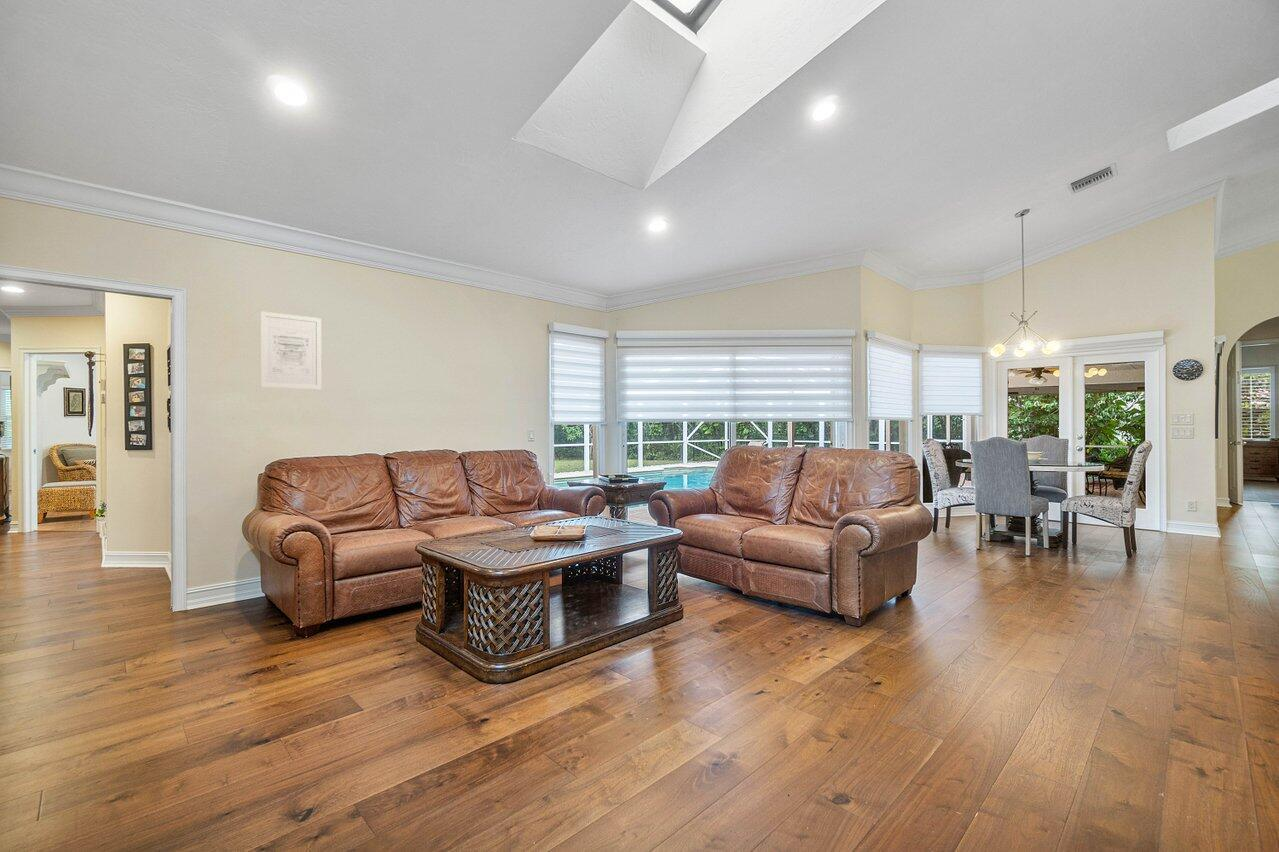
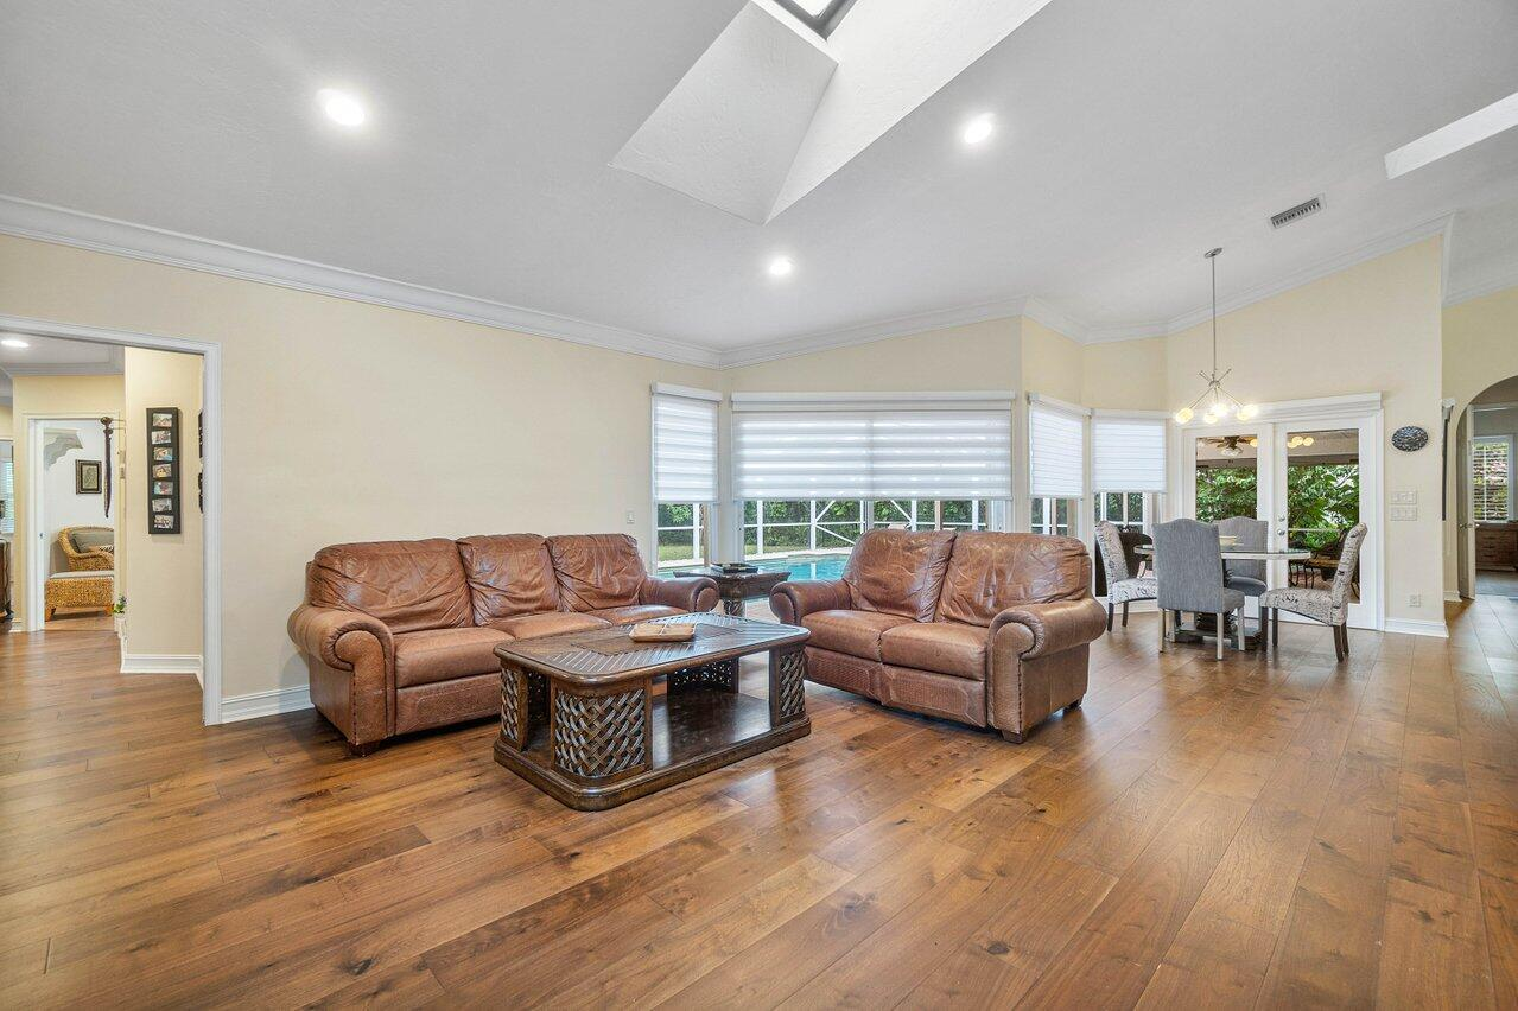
- wall art [259,310,322,391]
